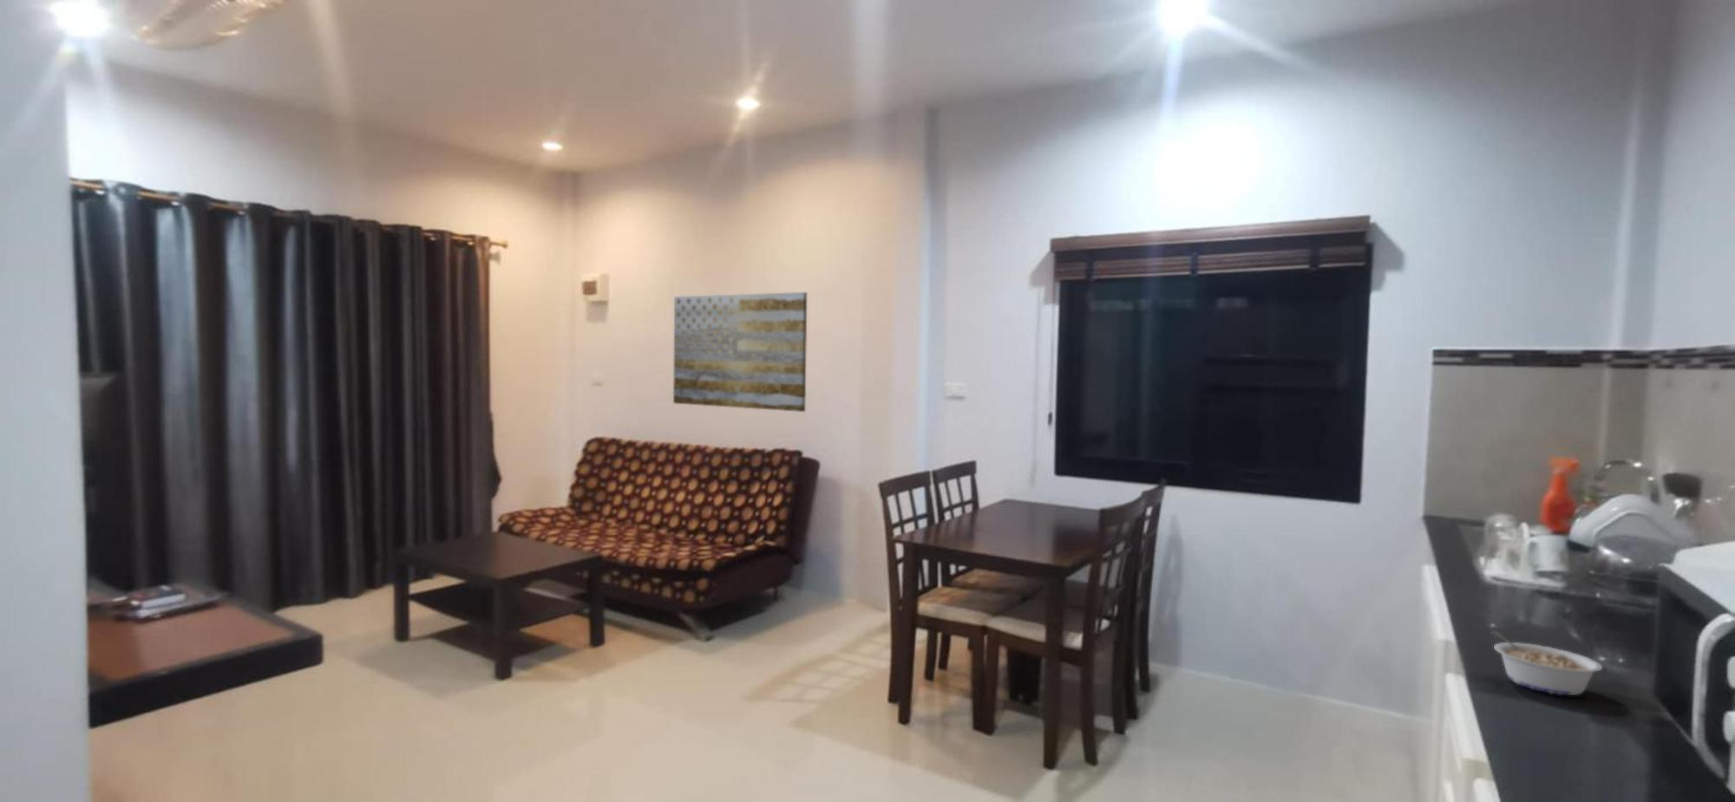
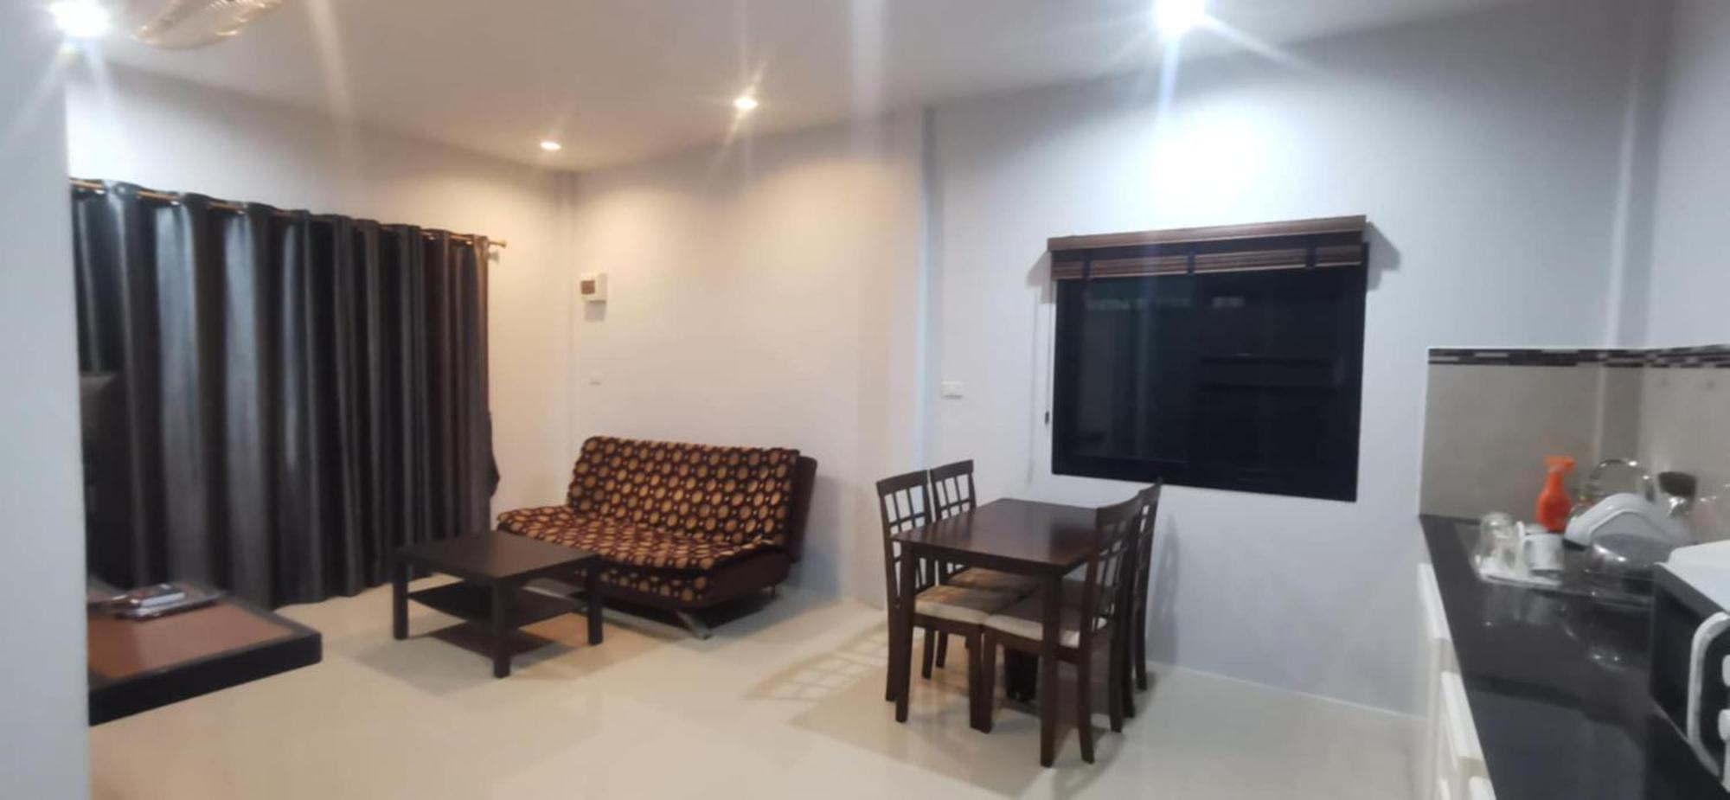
- legume [1490,631,1603,696]
- wall art [673,291,808,413]
